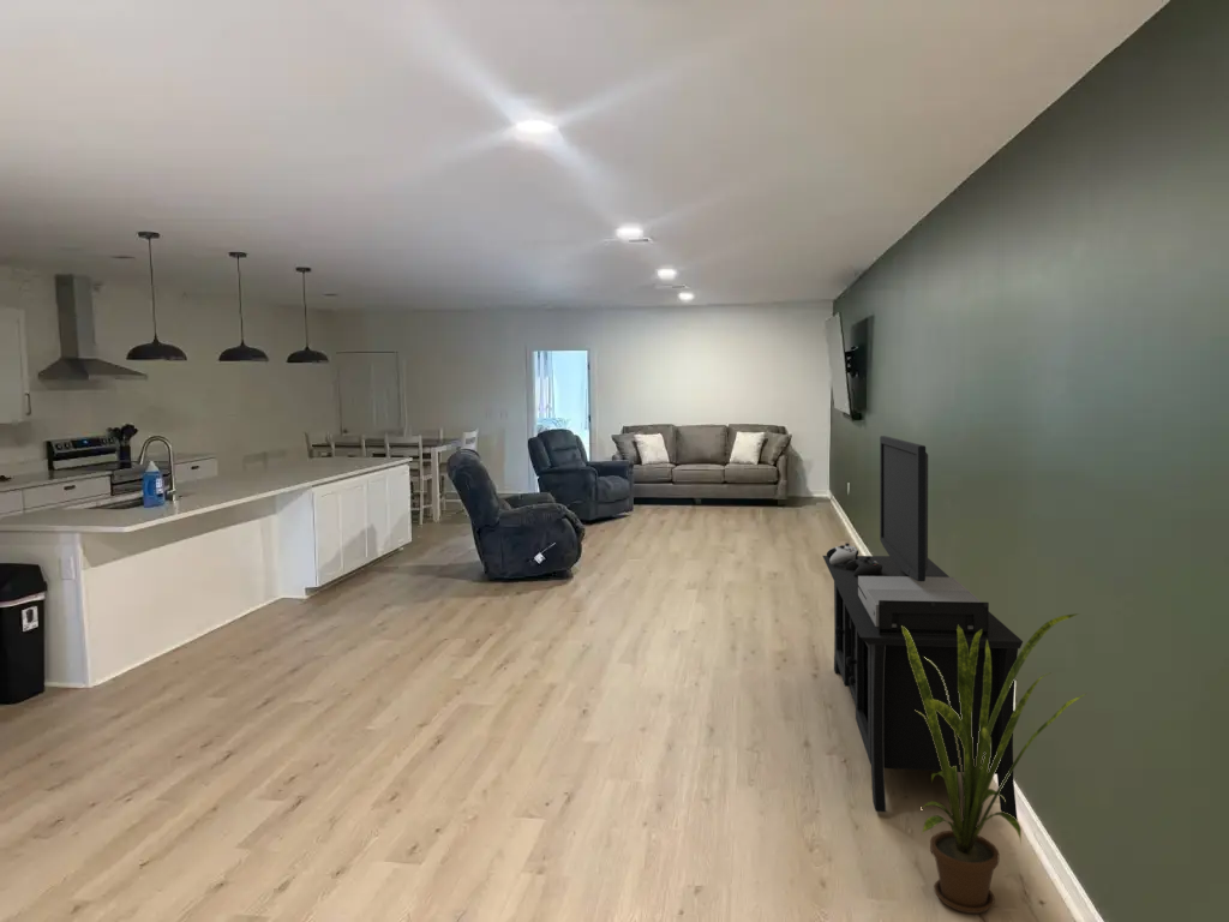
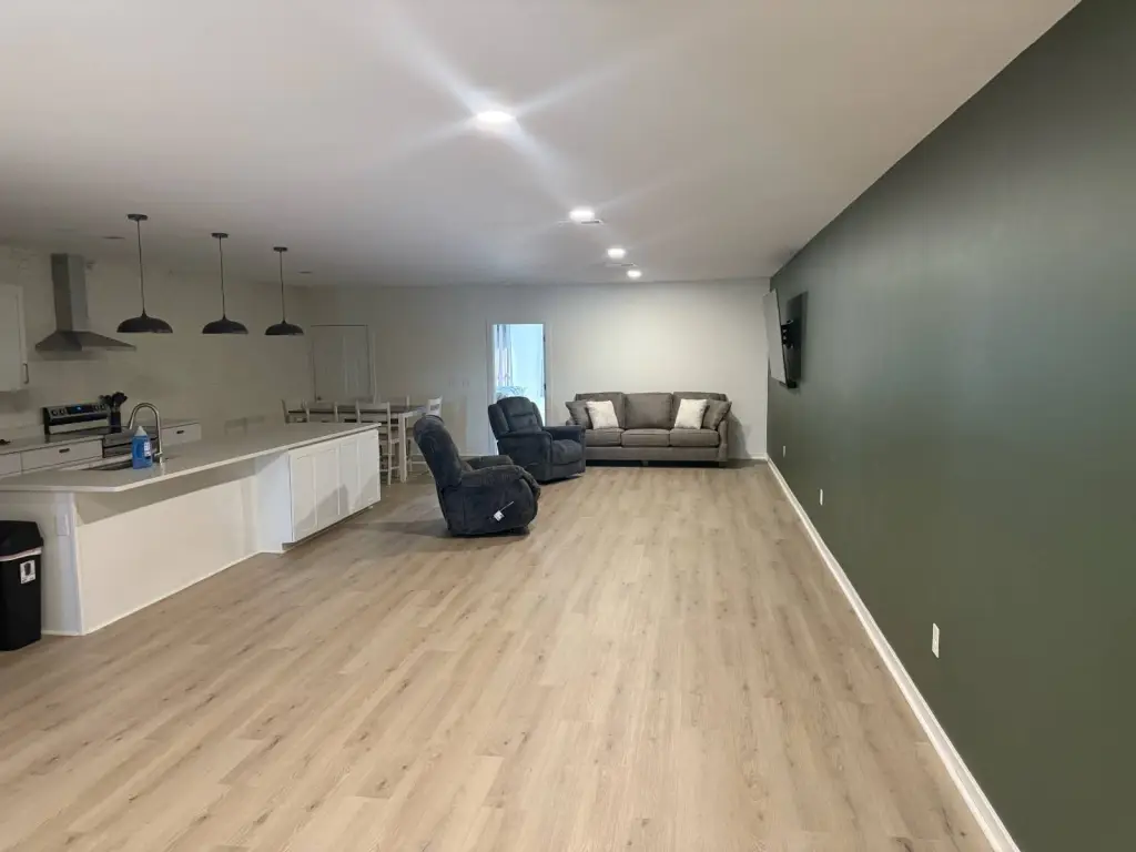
- media console [822,435,1024,821]
- house plant [901,612,1086,915]
